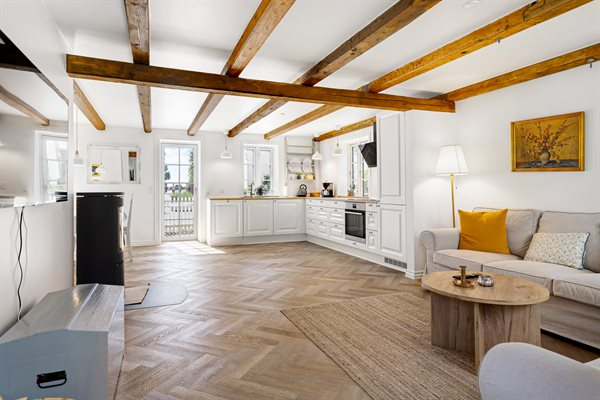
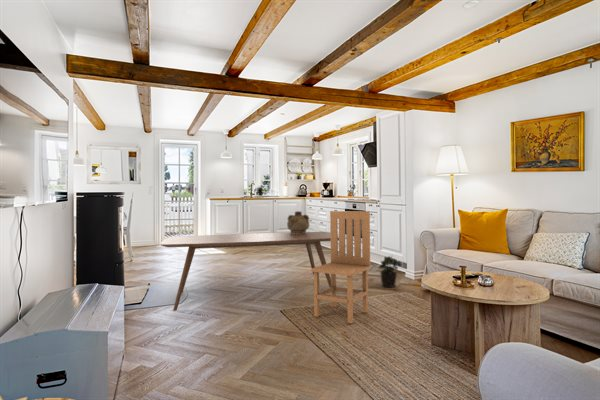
+ ceramic jug [286,210,310,234]
+ dining table [160,231,339,312]
+ chair [310,210,371,324]
+ potted plant [378,254,403,288]
